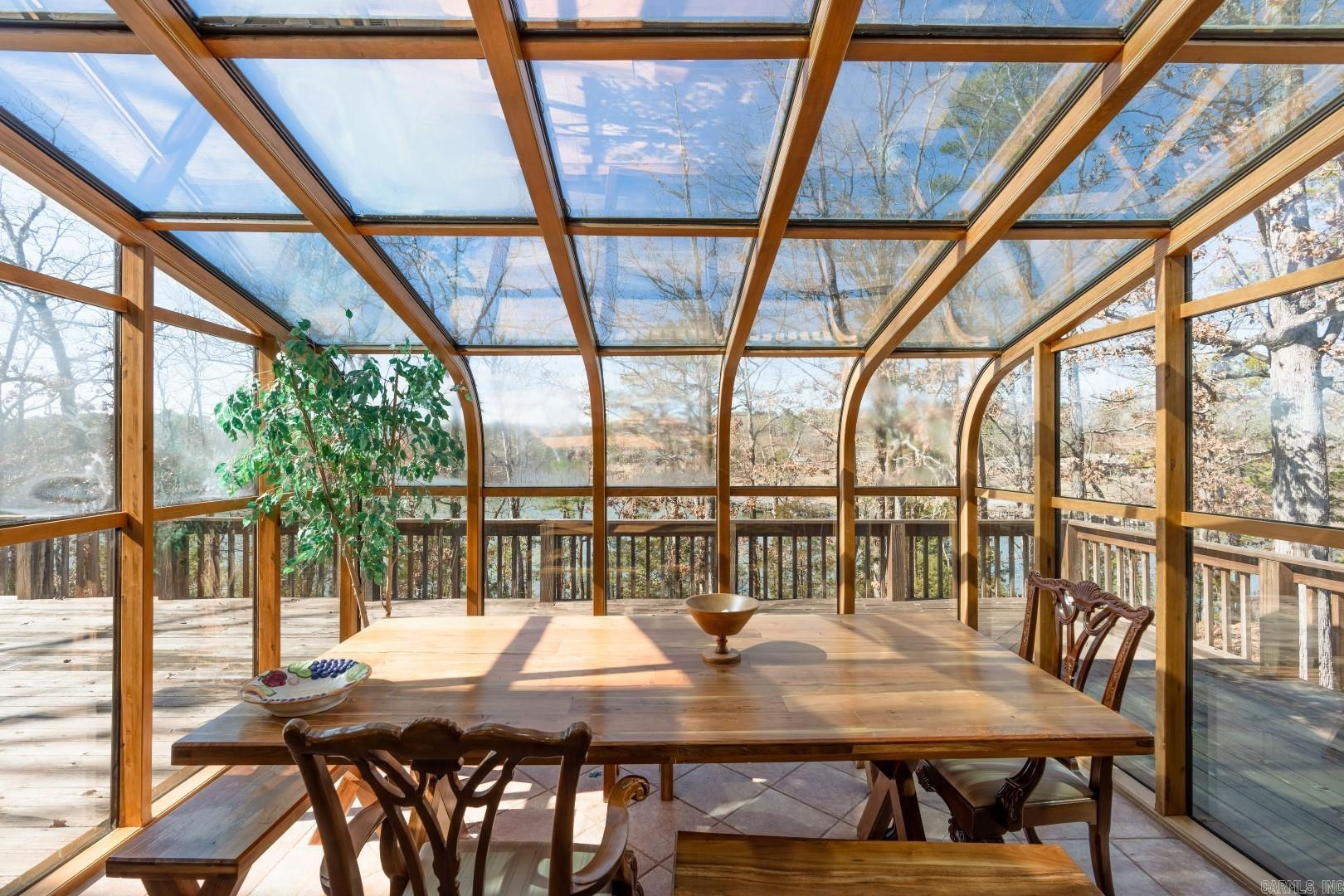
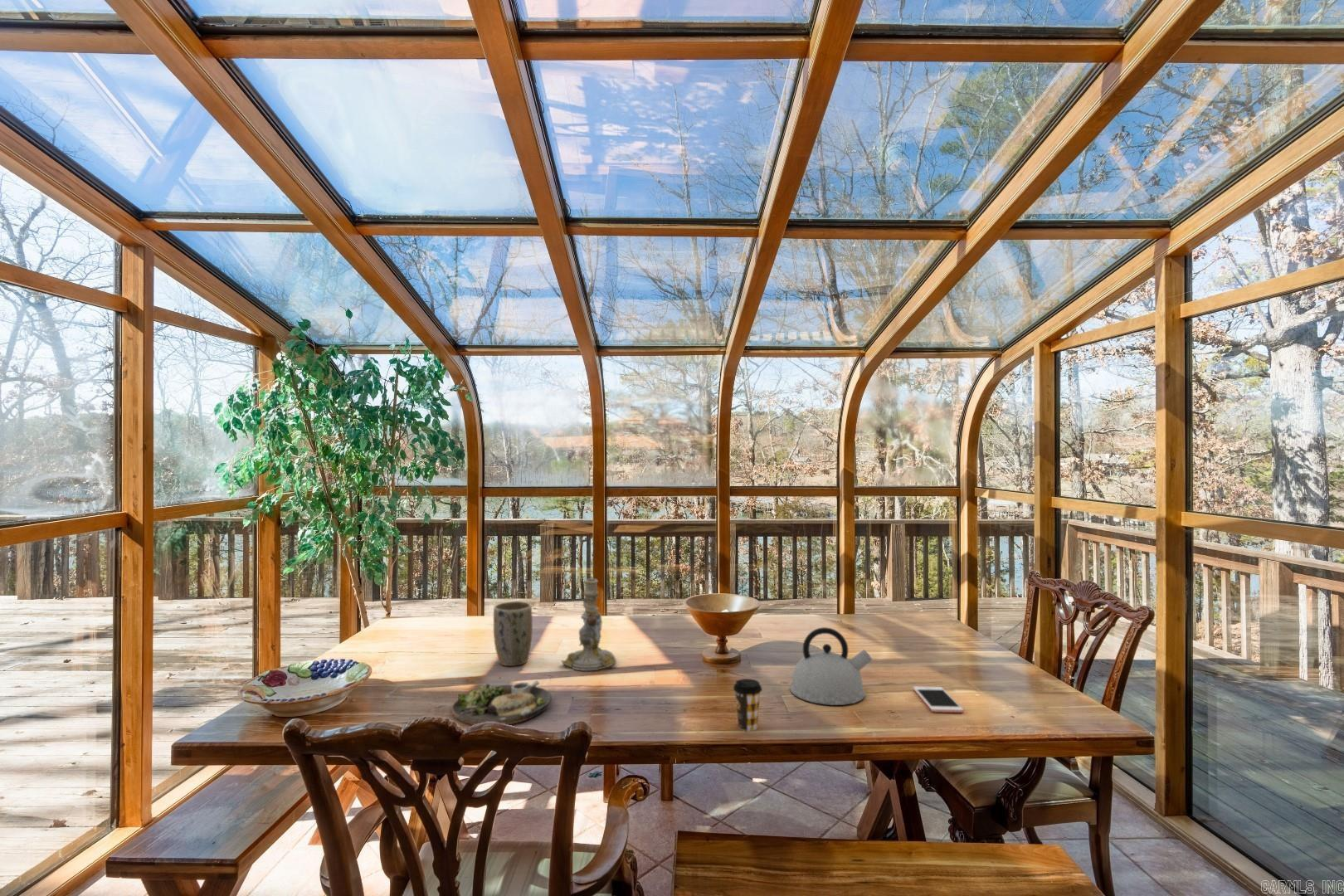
+ plant pot [493,601,533,667]
+ dinner plate [451,679,552,726]
+ cell phone [913,686,964,713]
+ coffee cup [733,678,763,732]
+ candlestick [560,577,617,672]
+ kettle [789,626,873,706]
